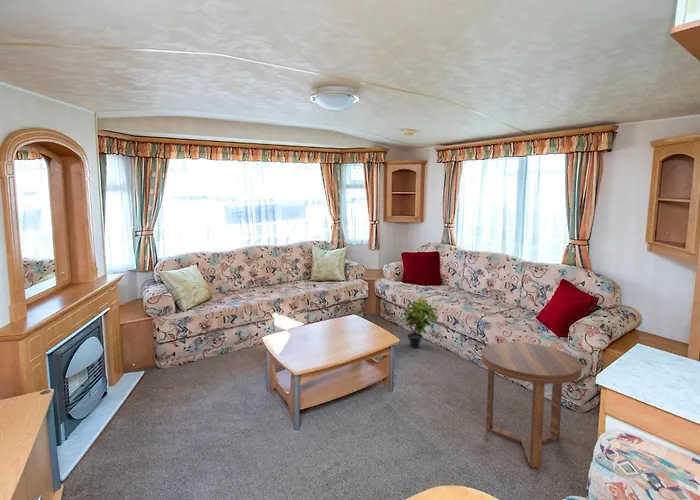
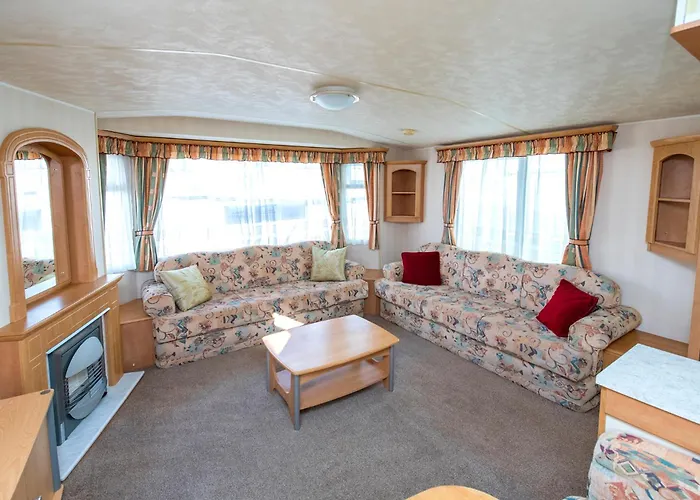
- side table [480,341,583,469]
- potted plant [402,296,440,348]
